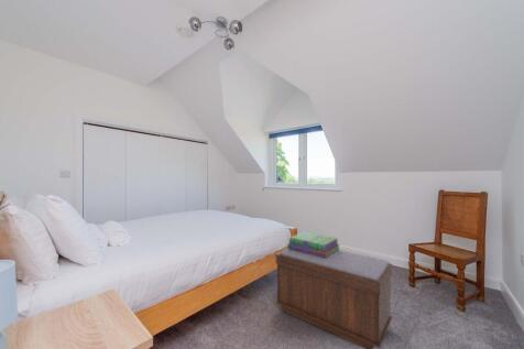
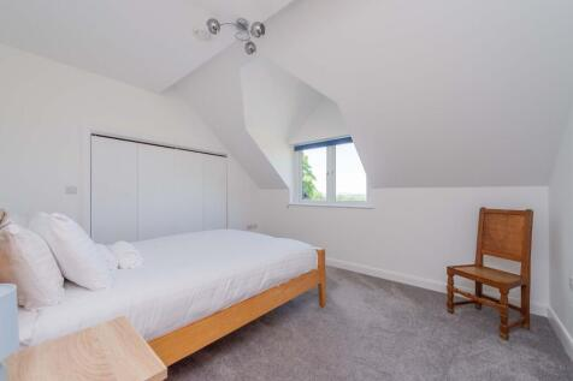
- bench [275,248,393,349]
- stack of books [286,231,340,258]
